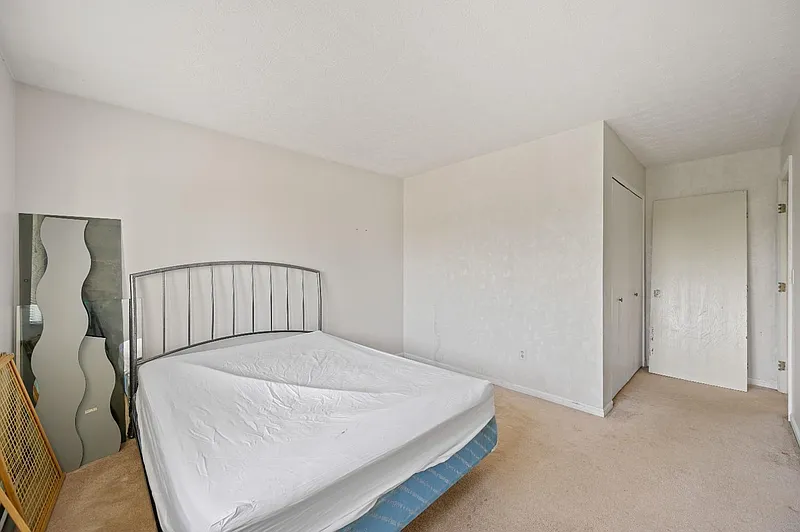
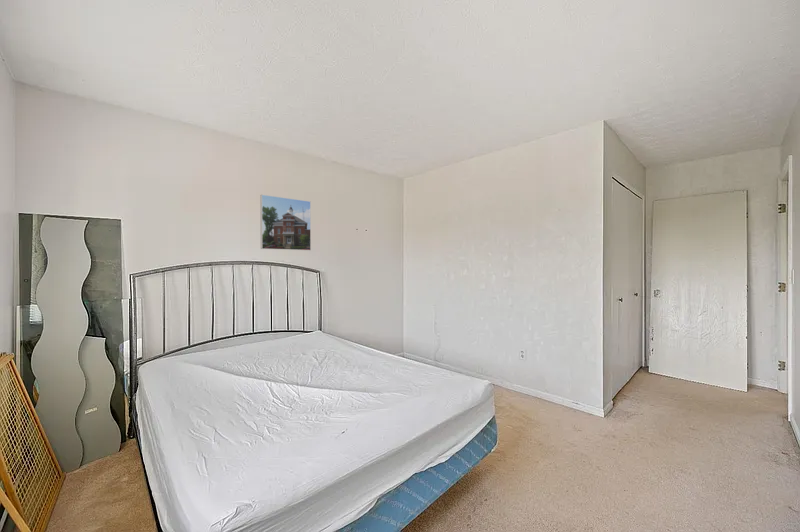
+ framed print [259,194,312,251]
